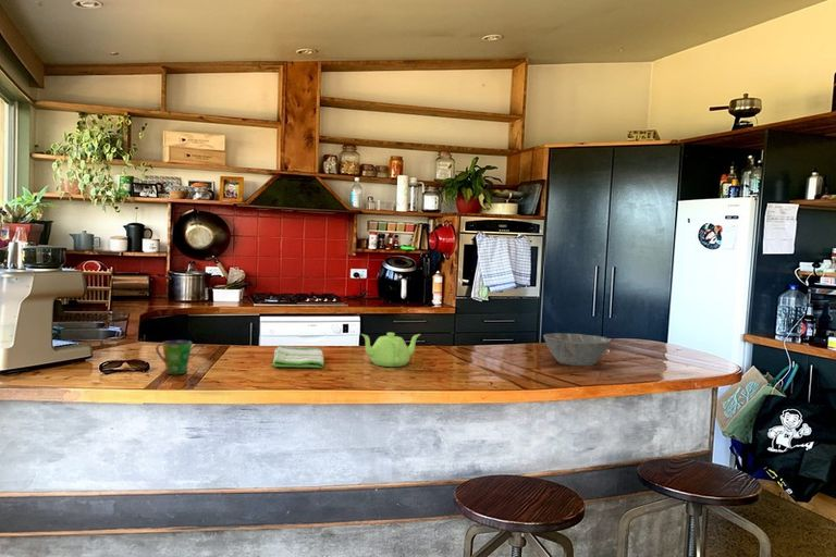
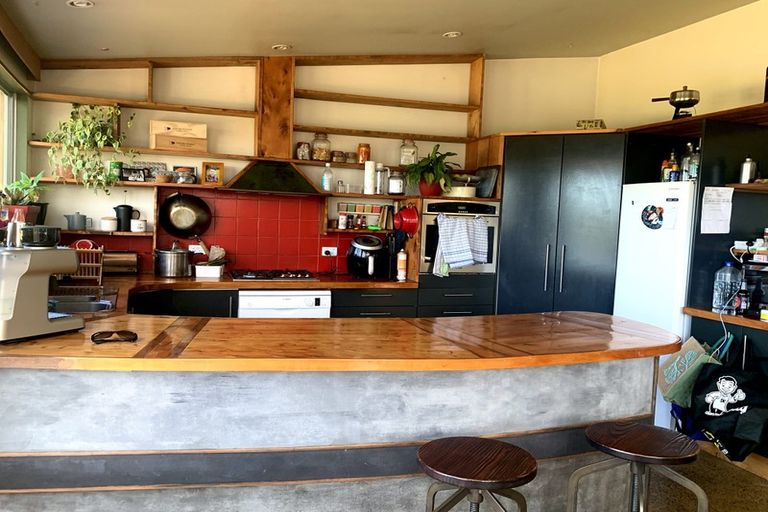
- dish towel [272,345,325,369]
- bowl [542,332,613,367]
- cup [155,339,193,375]
- teapot [360,332,421,368]
